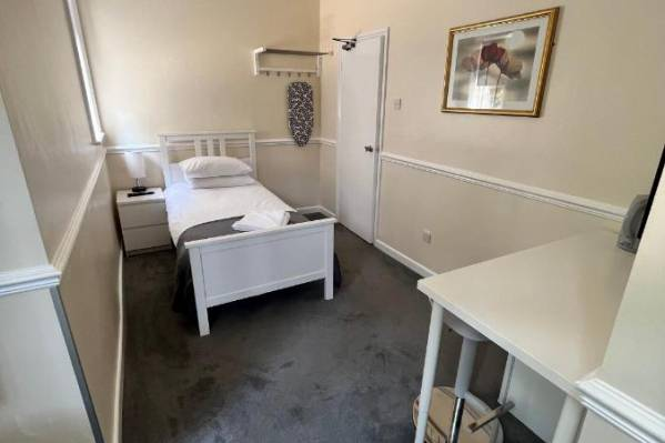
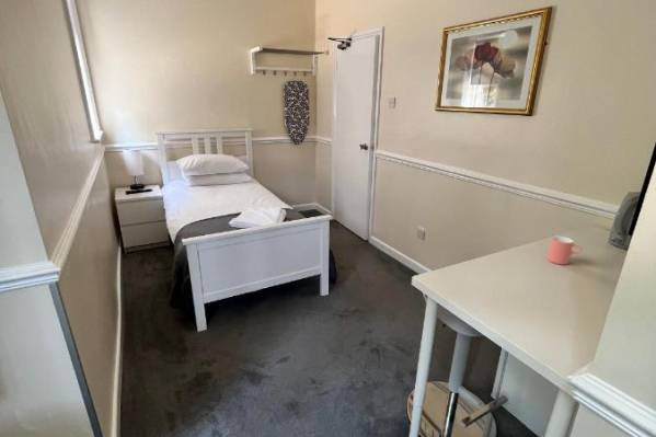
+ cup [546,235,583,266]
